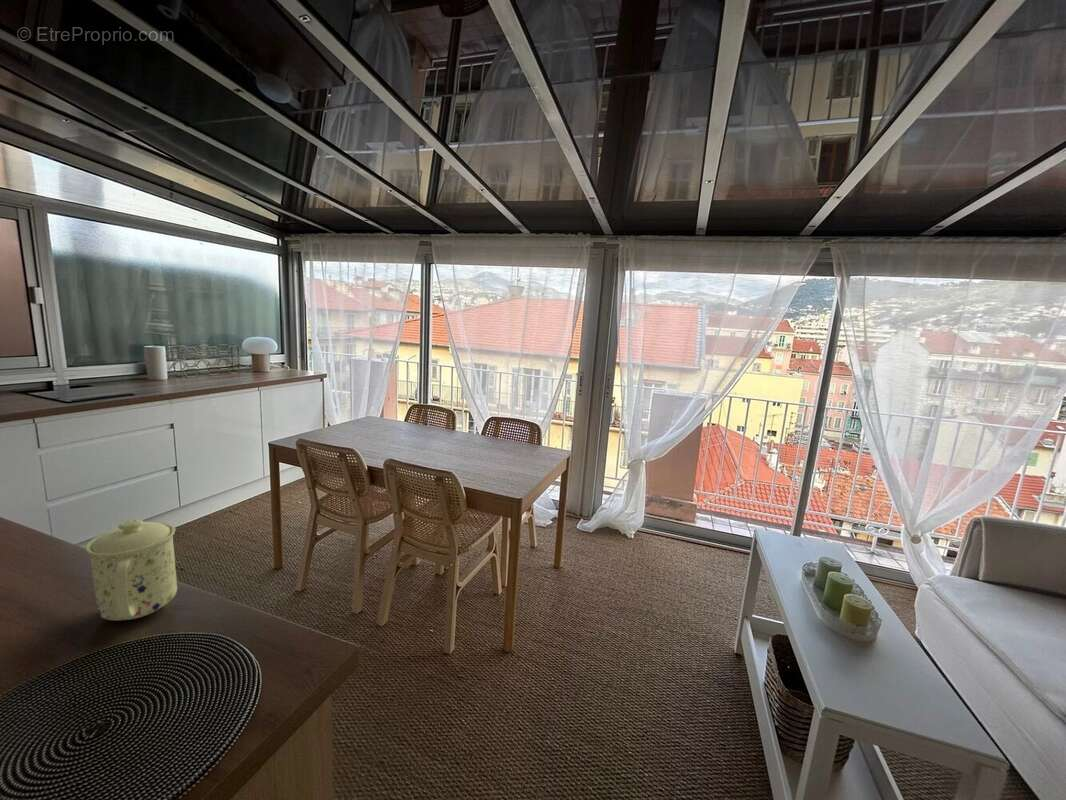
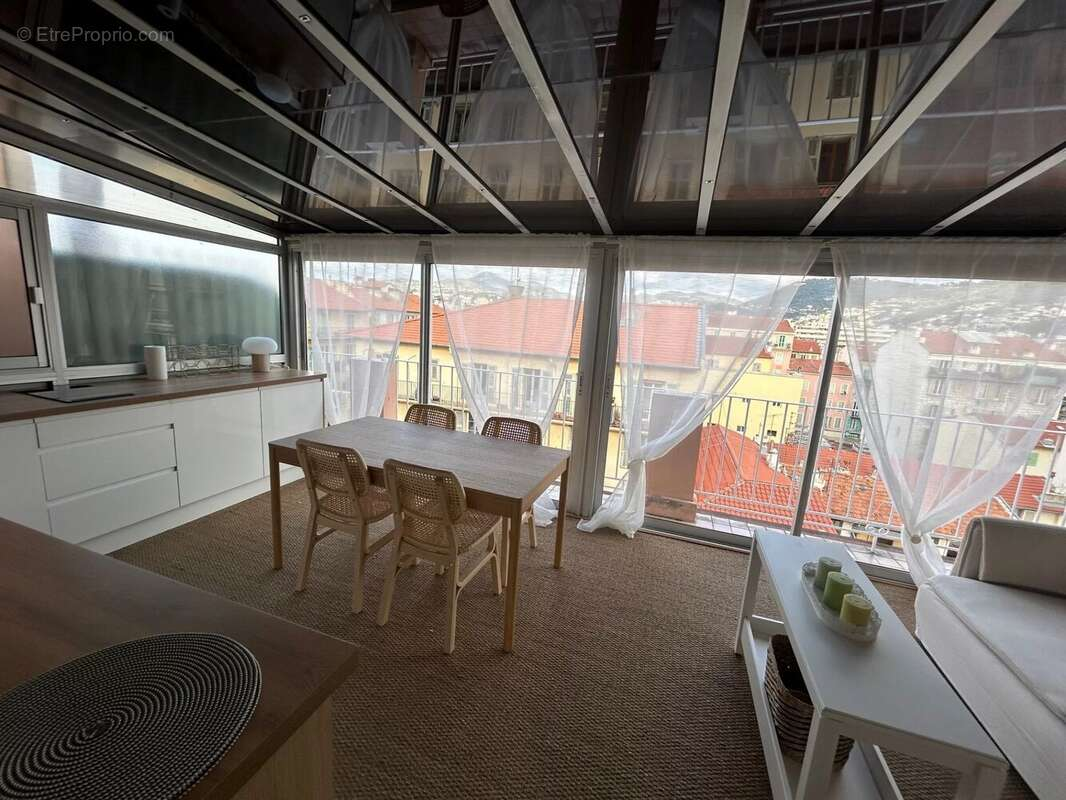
- mug [84,518,178,621]
